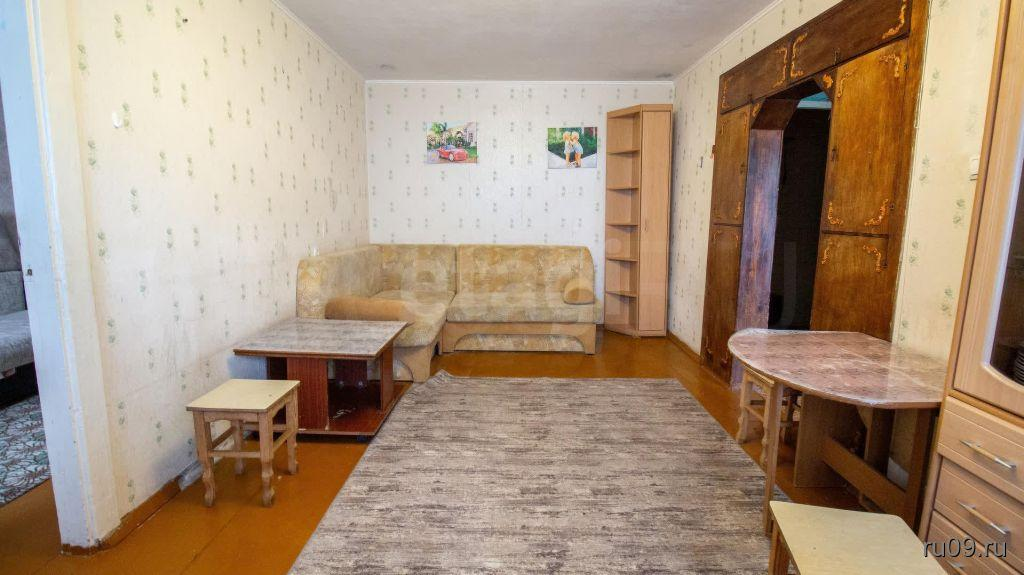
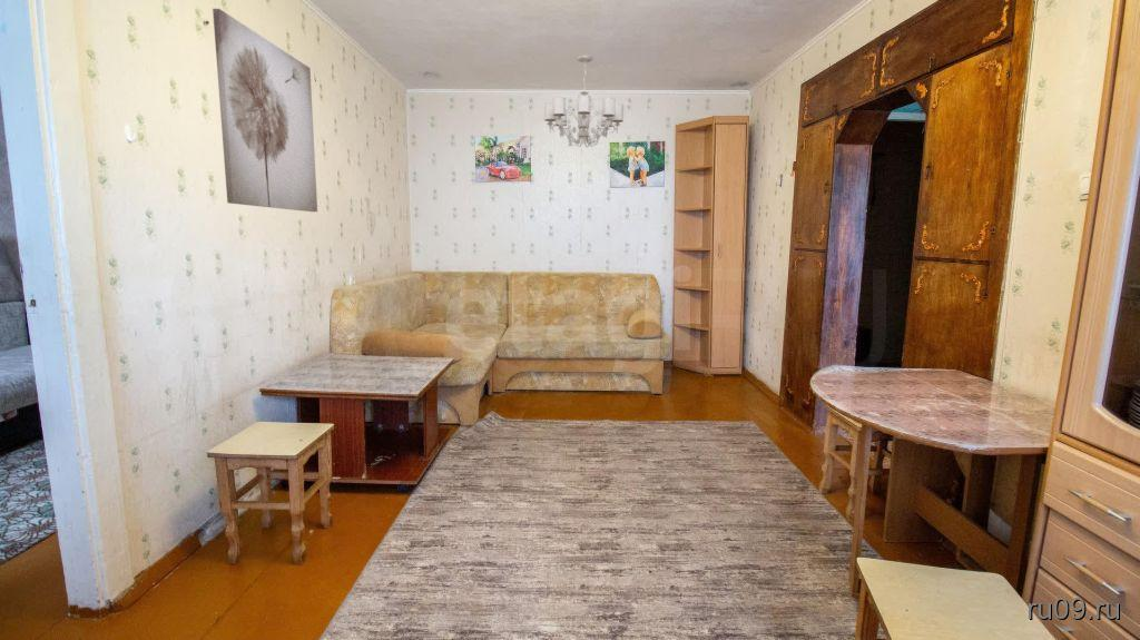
+ wall art [212,8,318,213]
+ chandelier [543,55,625,148]
